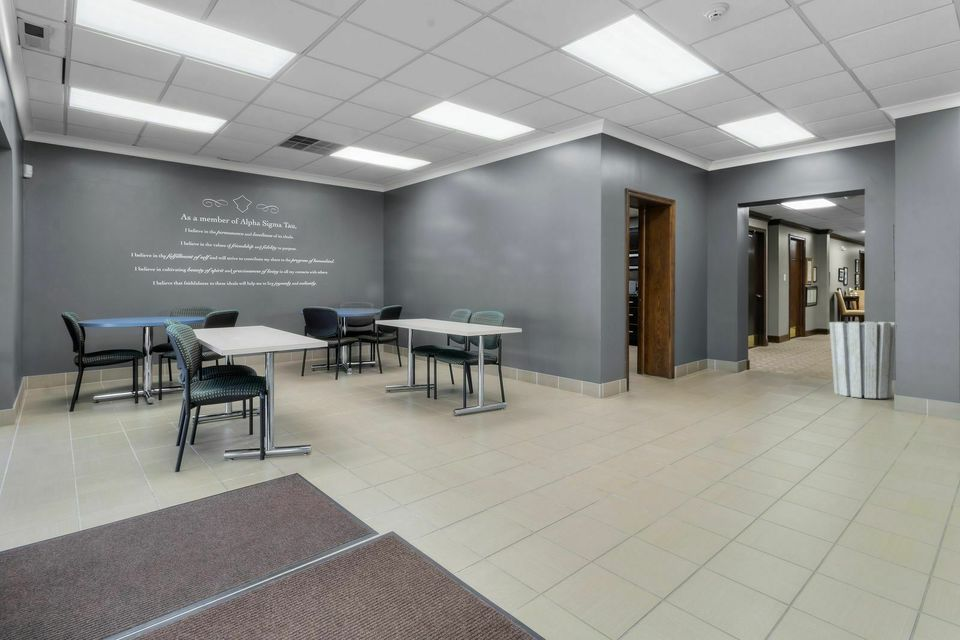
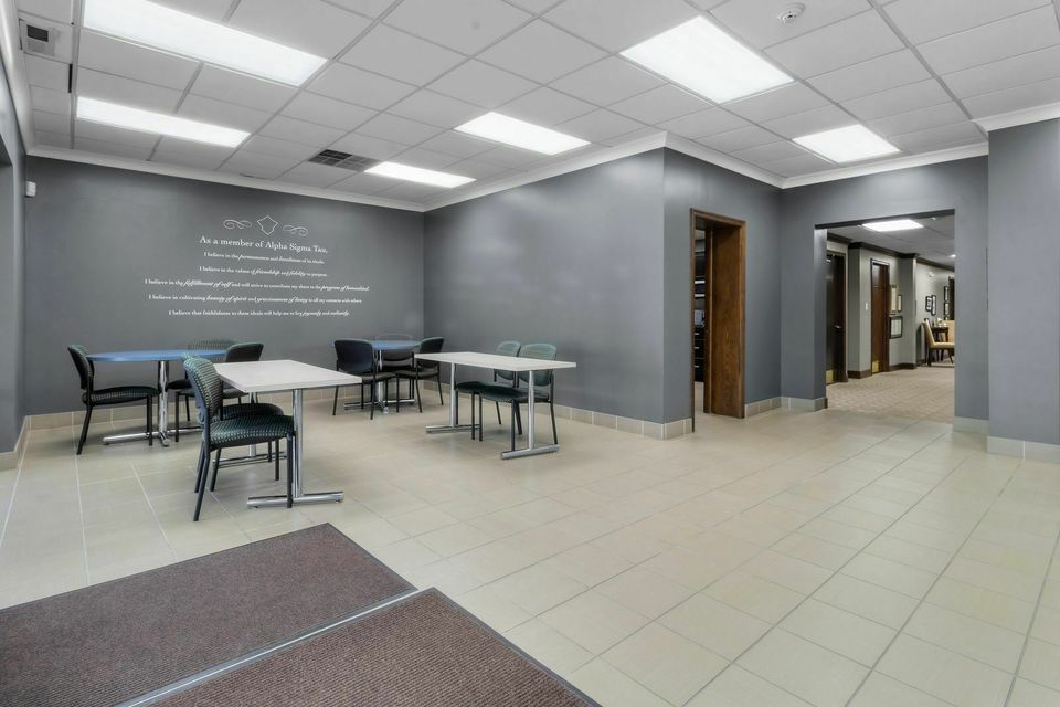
- trash can [828,321,896,399]
